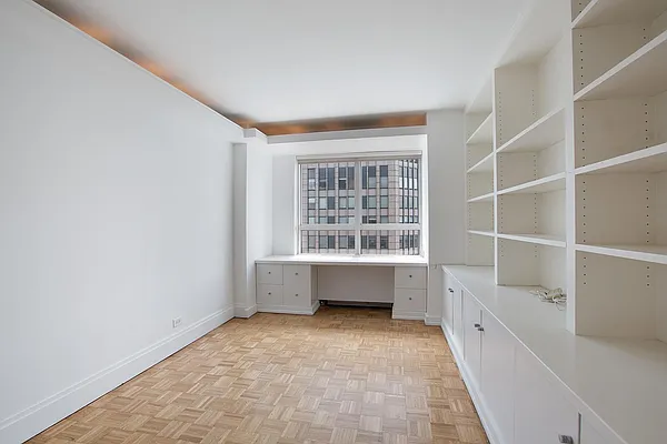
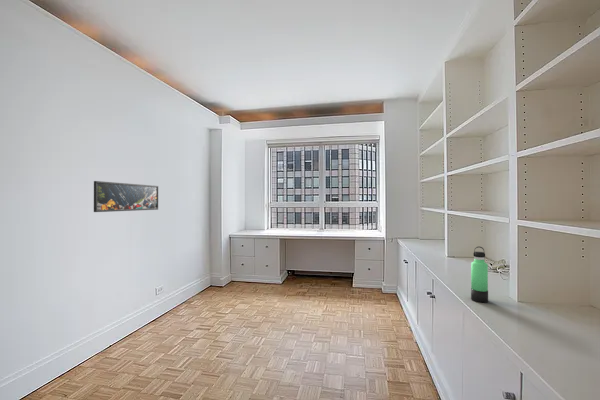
+ thermos bottle [470,245,489,304]
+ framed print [93,180,159,213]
